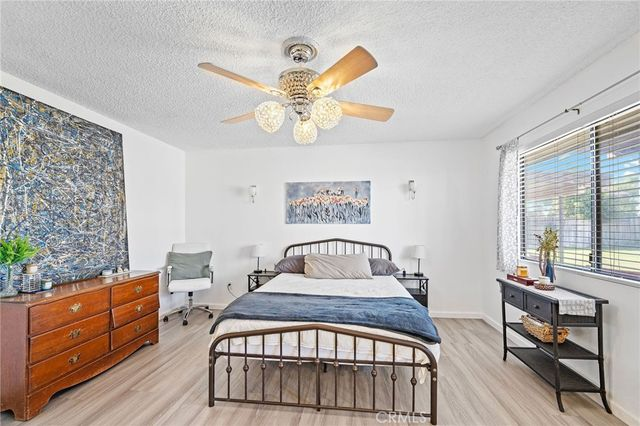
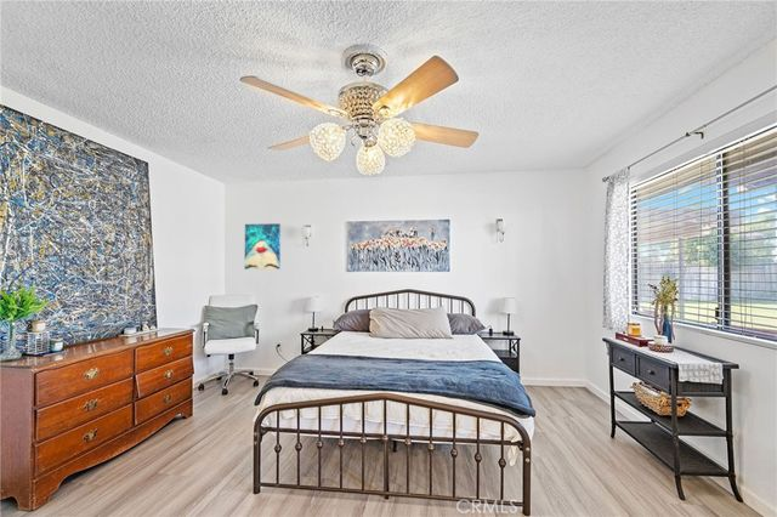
+ wall art [244,222,282,271]
